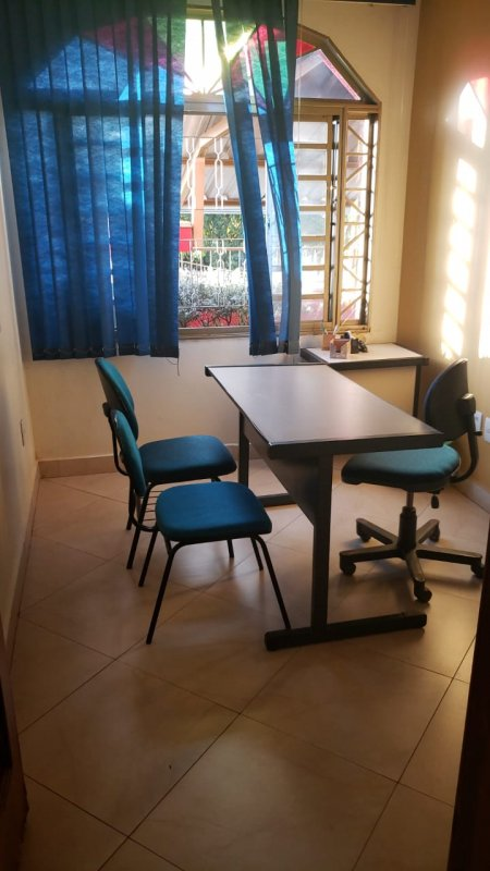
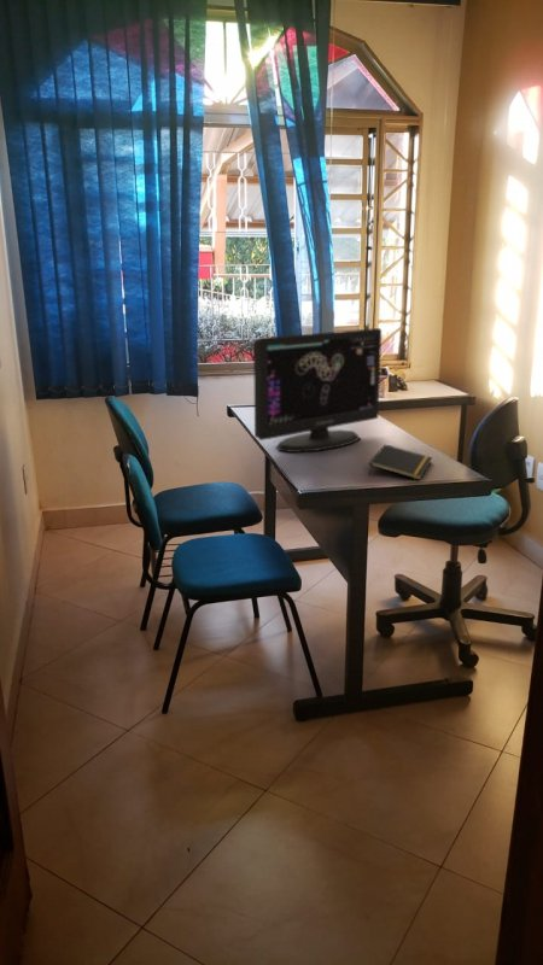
+ computer monitor [252,327,383,454]
+ notepad [368,444,433,481]
